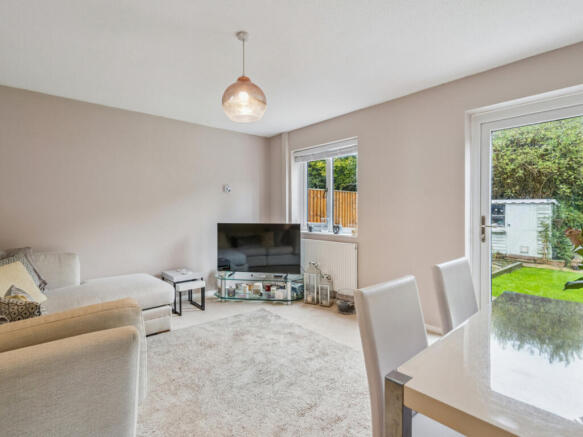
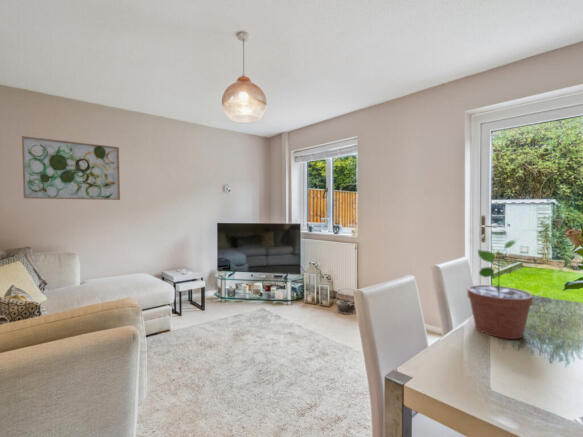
+ potted plant [467,238,534,340]
+ wall art [21,135,121,201]
